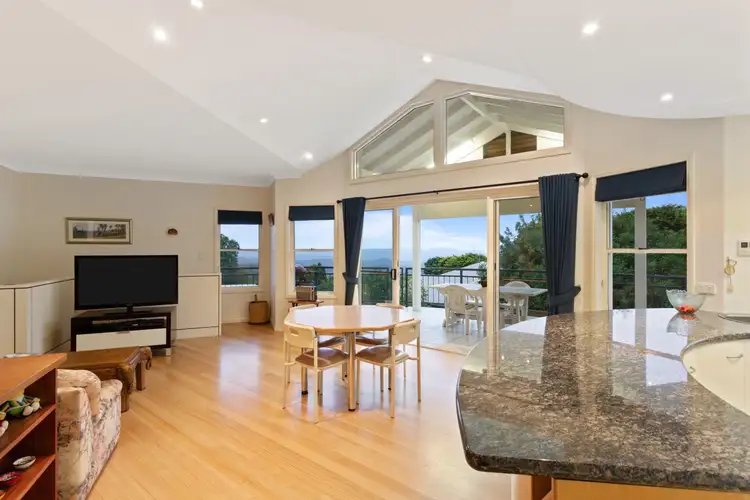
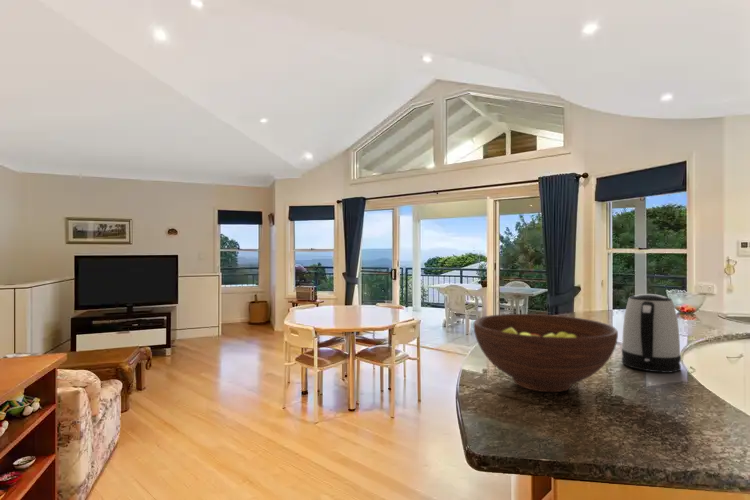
+ kettle [621,293,682,374]
+ fruit bowl [472,313,619,393]
